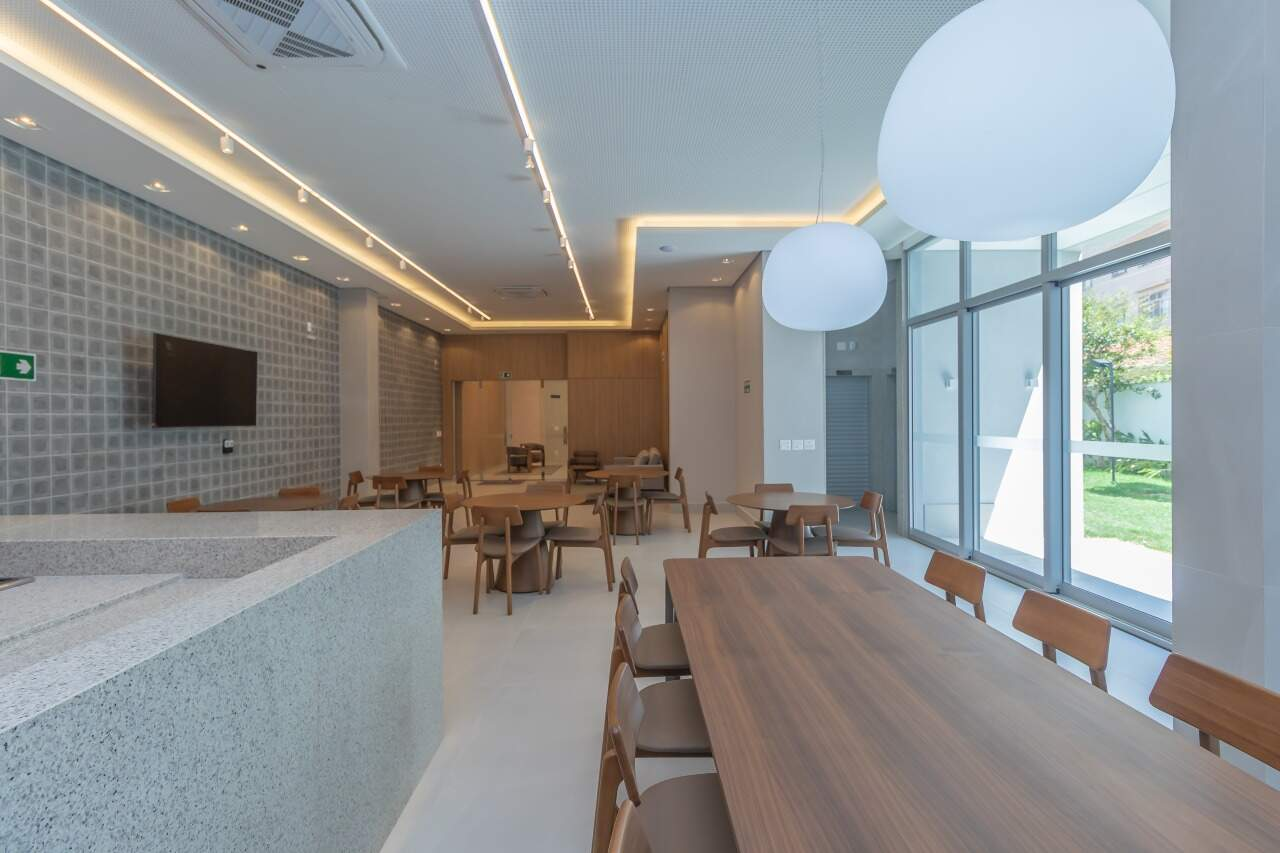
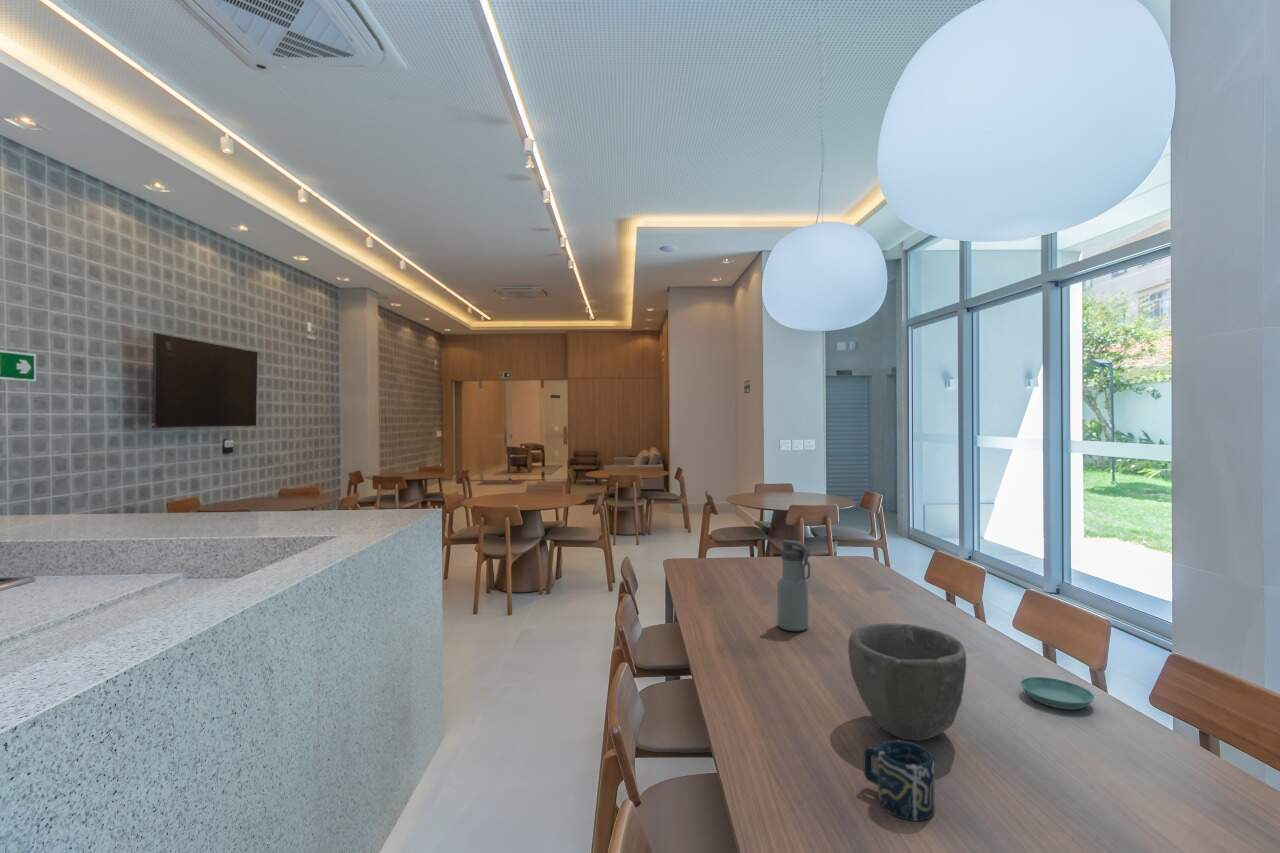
+ saucer [1019,676,1096,711]
+ water bottle [776,539,811,632]
+ bowl [848,622,967,742]
+ cup [863,739,936,822]
